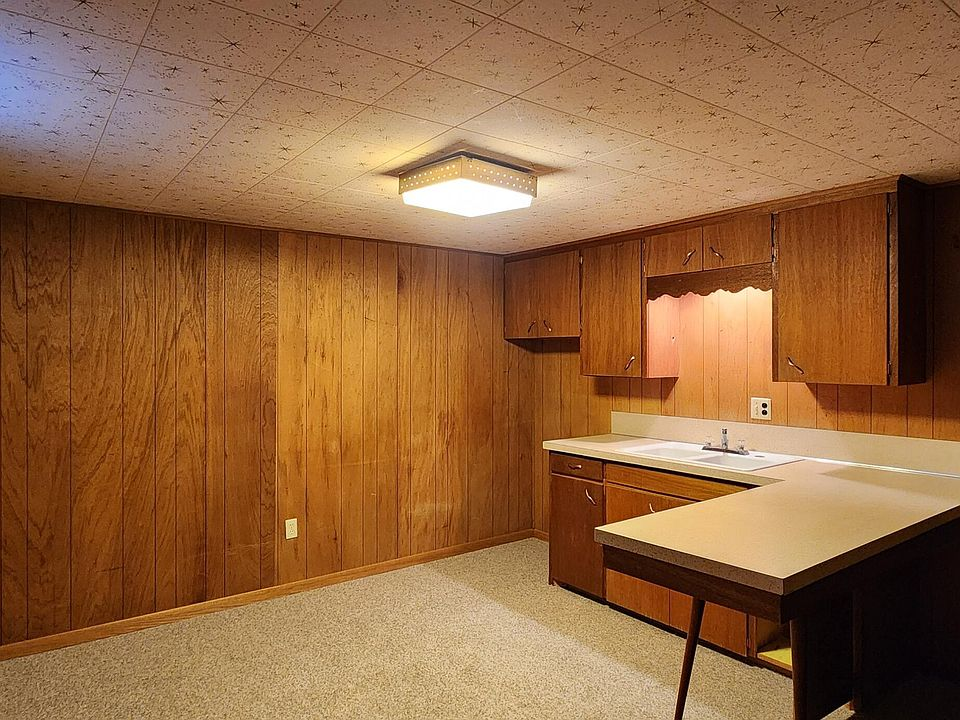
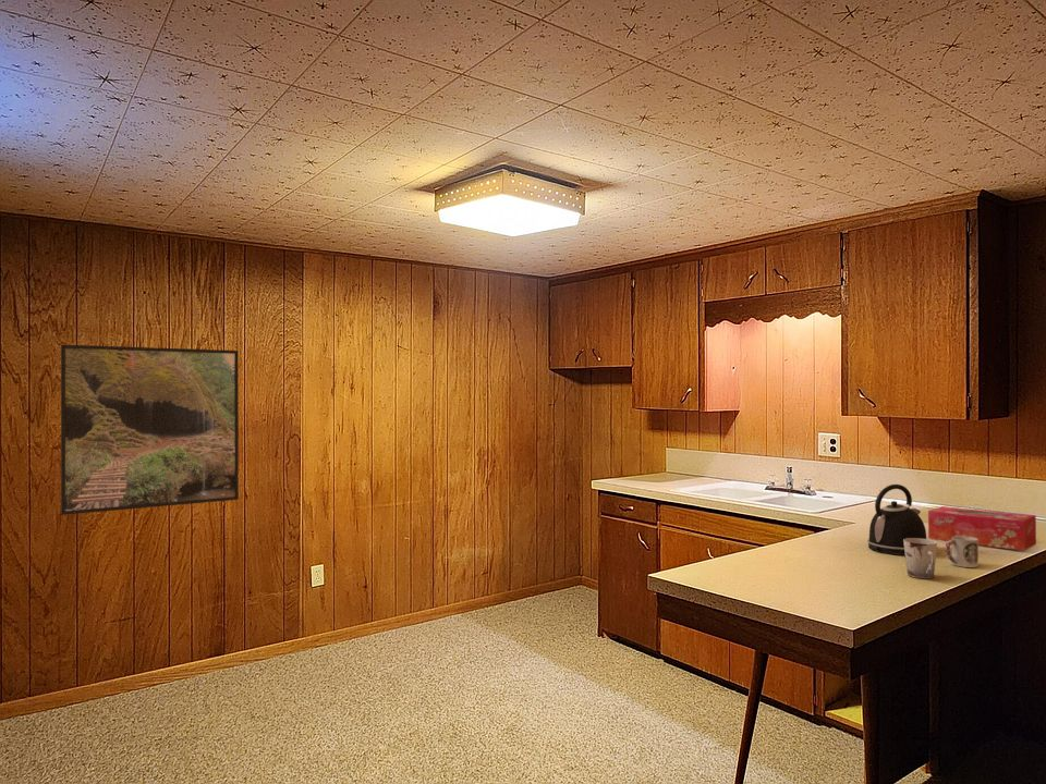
+ tissue box [927,505,1037,552]
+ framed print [60,344,240,516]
+ cup [944,536,980,568]
+ kettle [866,483,927,556]
+ cup [903,538,938,579]
